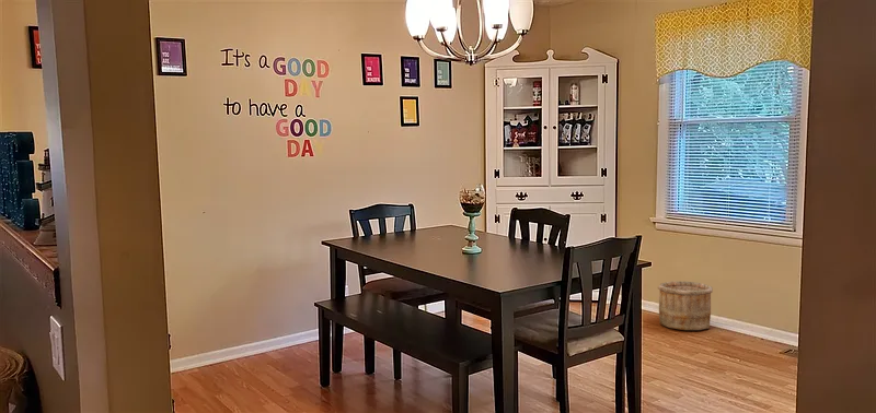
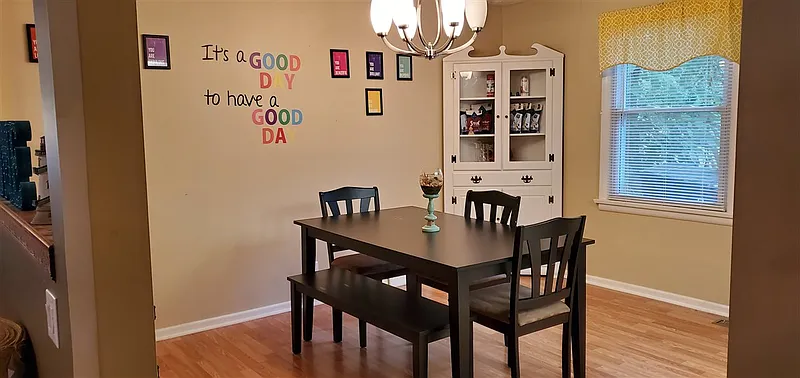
- wooden bucket [657,280,714,331]
